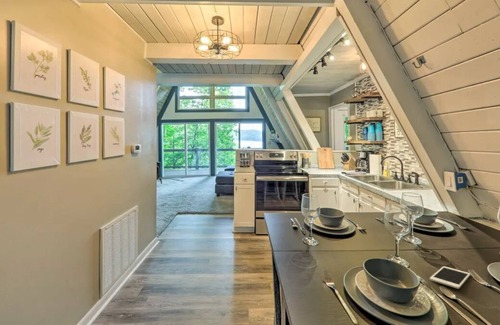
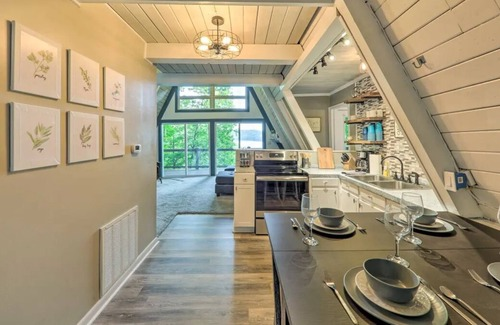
- cell phone [429,265,471,290]
